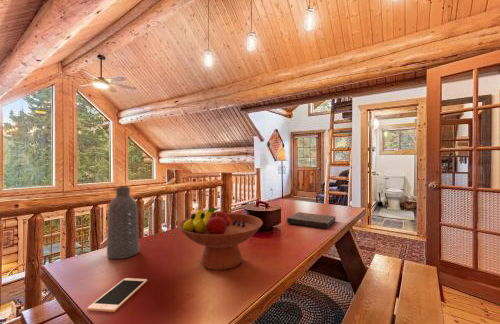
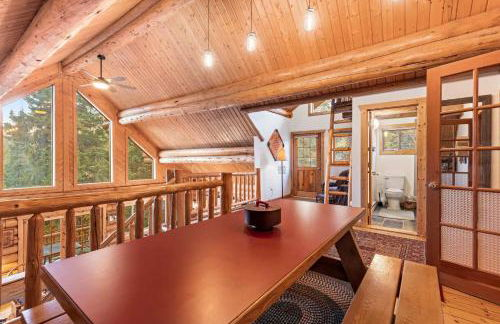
- vase [106,186,140,260]
- fruit bowl [177,206,264,271]
- cell phone [87,277,148,313]
- book [286,211,336,230]
